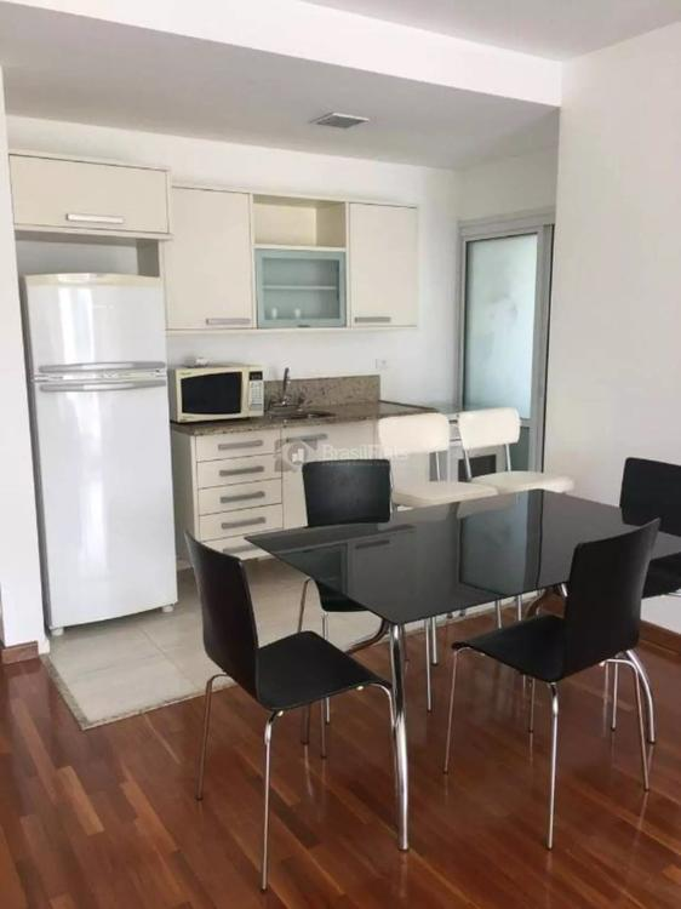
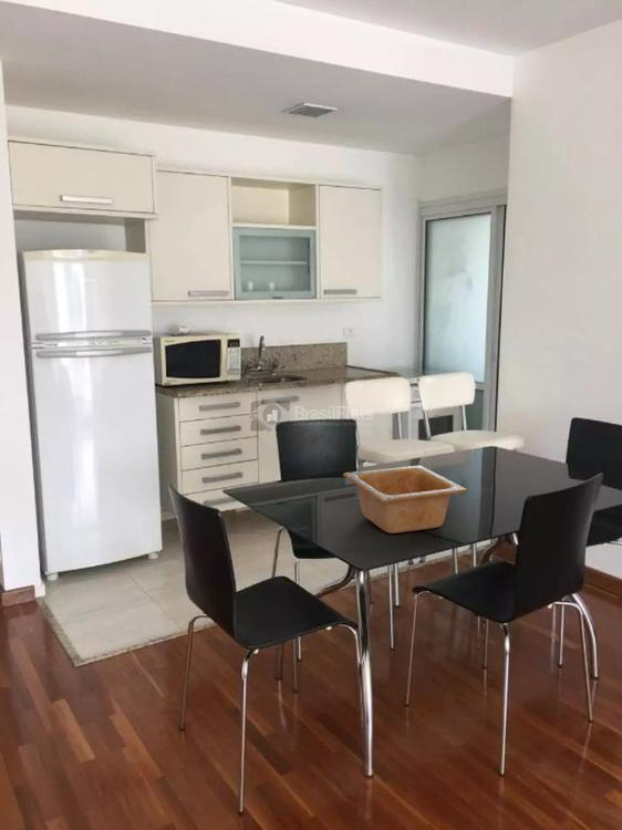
+ serving bowl [342,465,468,535]
